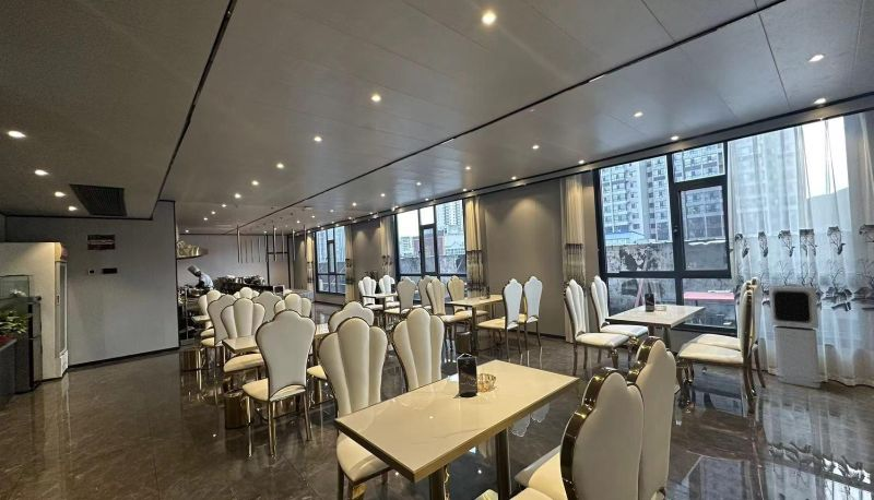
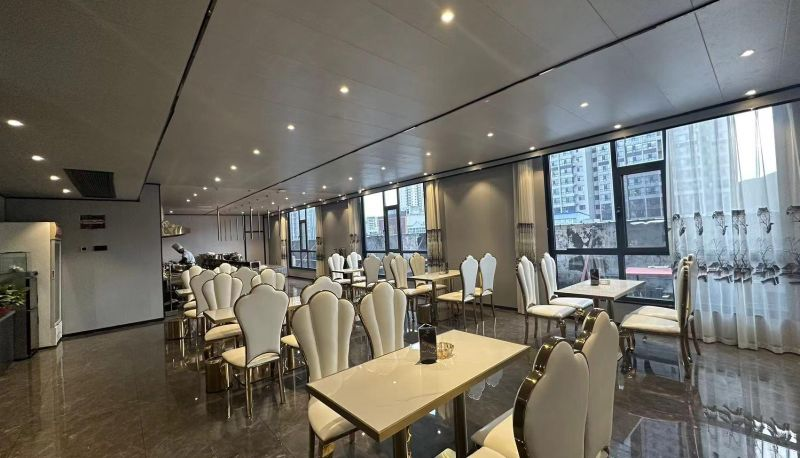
- air purifier [768,284,824,389]
